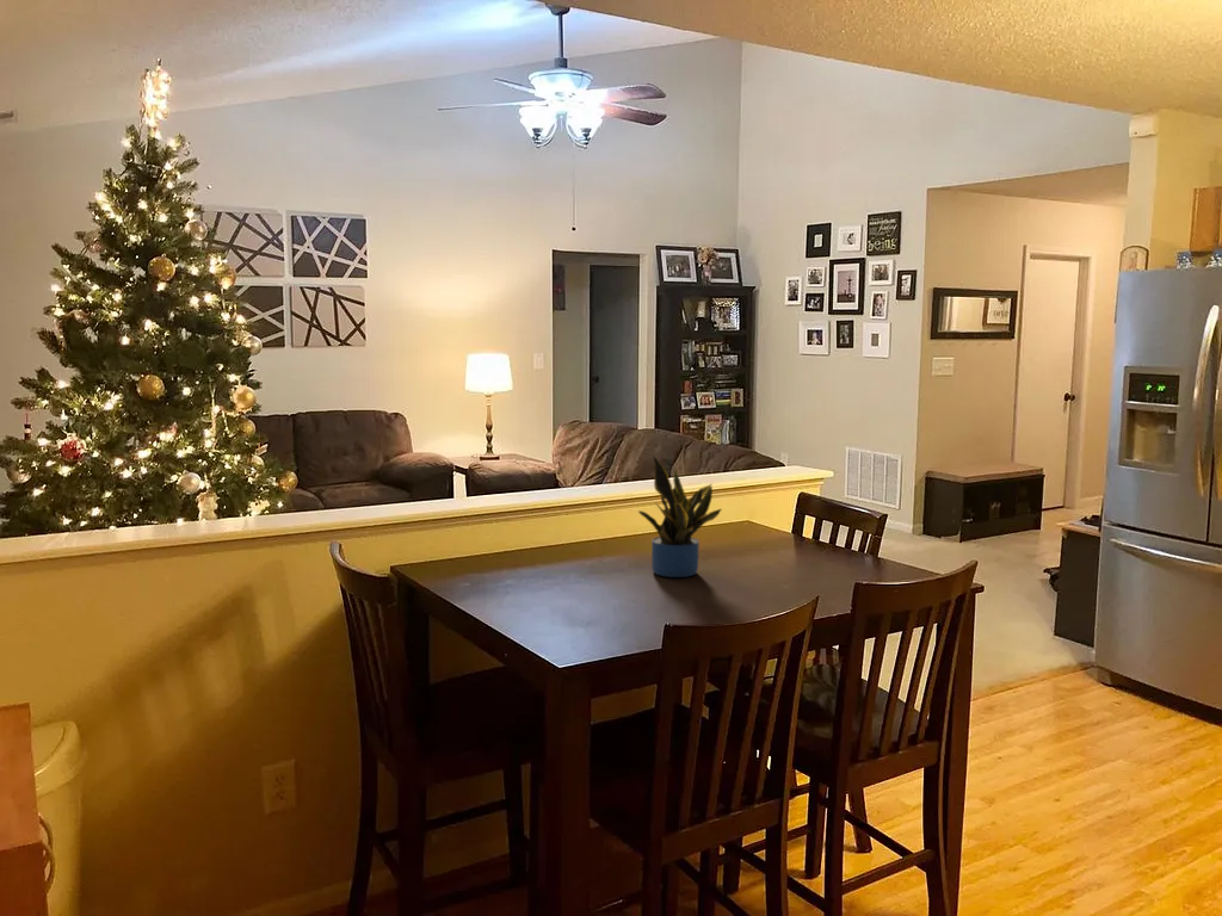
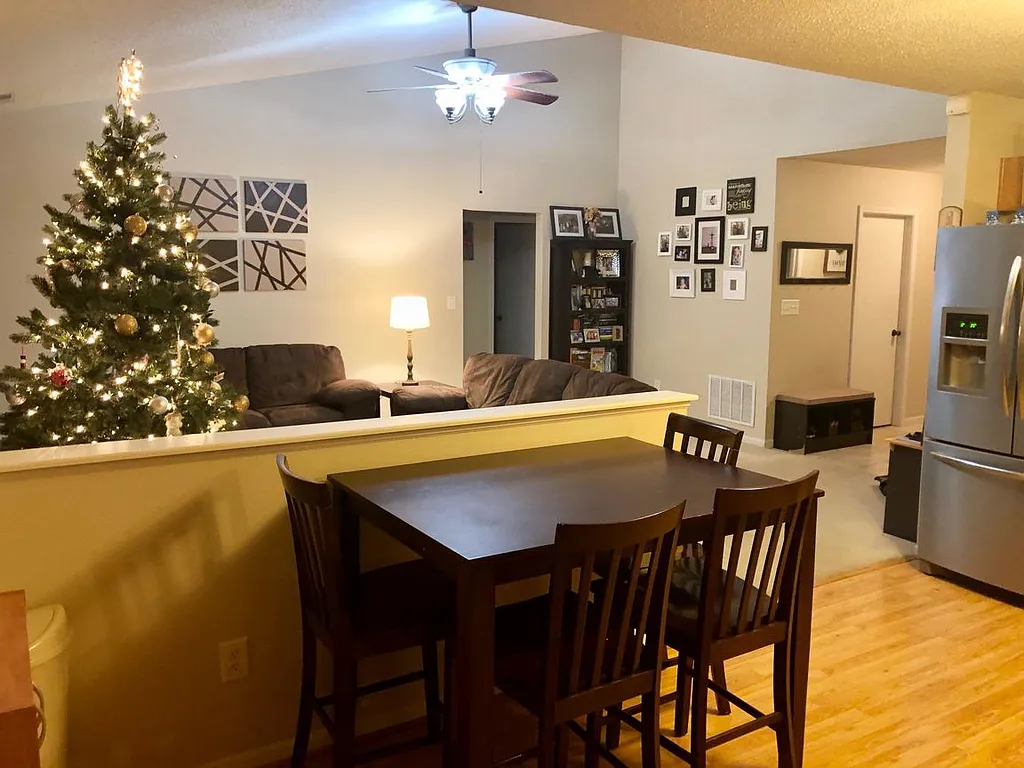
- potted plant [637,456,723,578]
